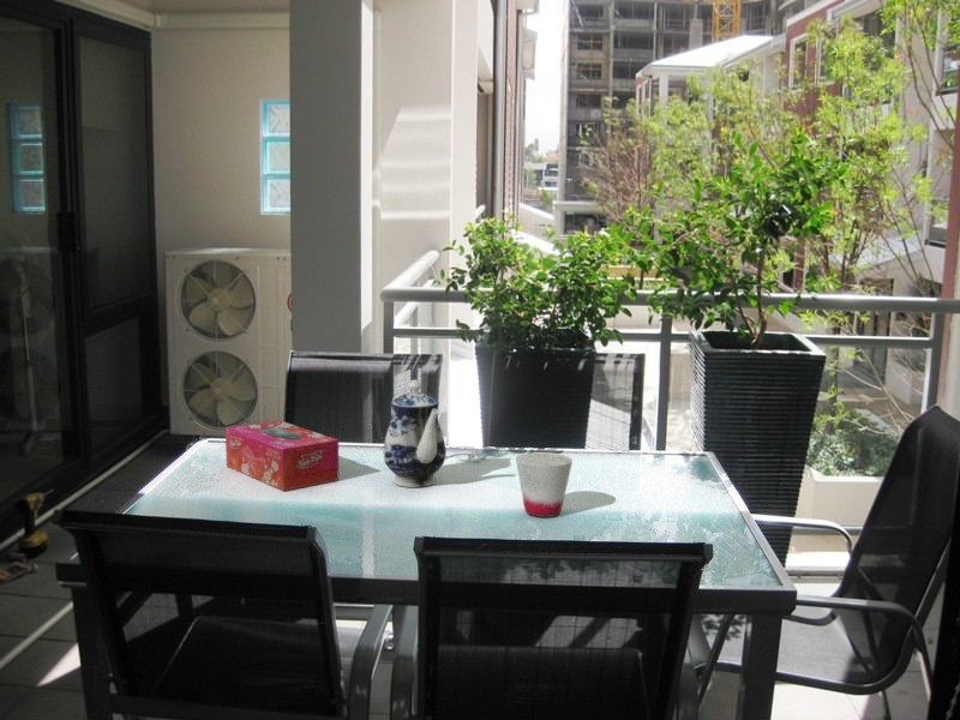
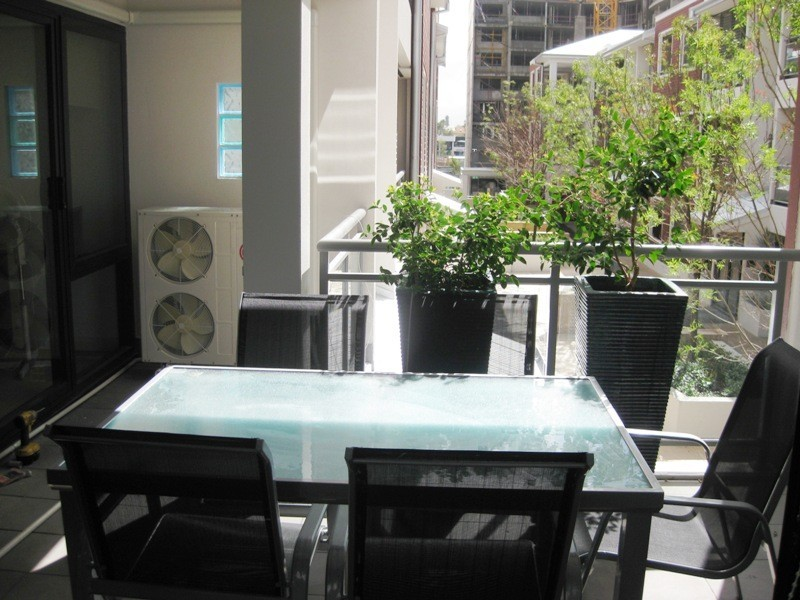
- teapot [382,379,448,488]
- tissue box [224,419,340,492]
- cup [515,451,574,518]
